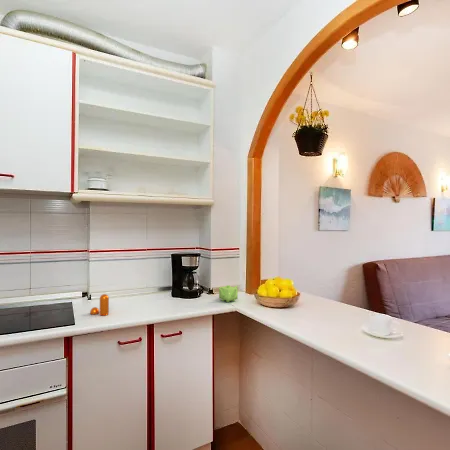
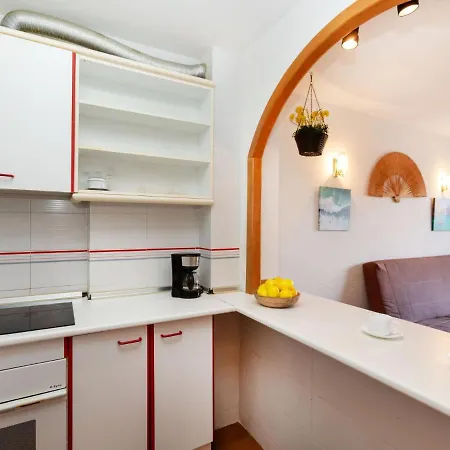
- teapot [218,284,239,303]
- pepper shaker [89,293,110,316]
